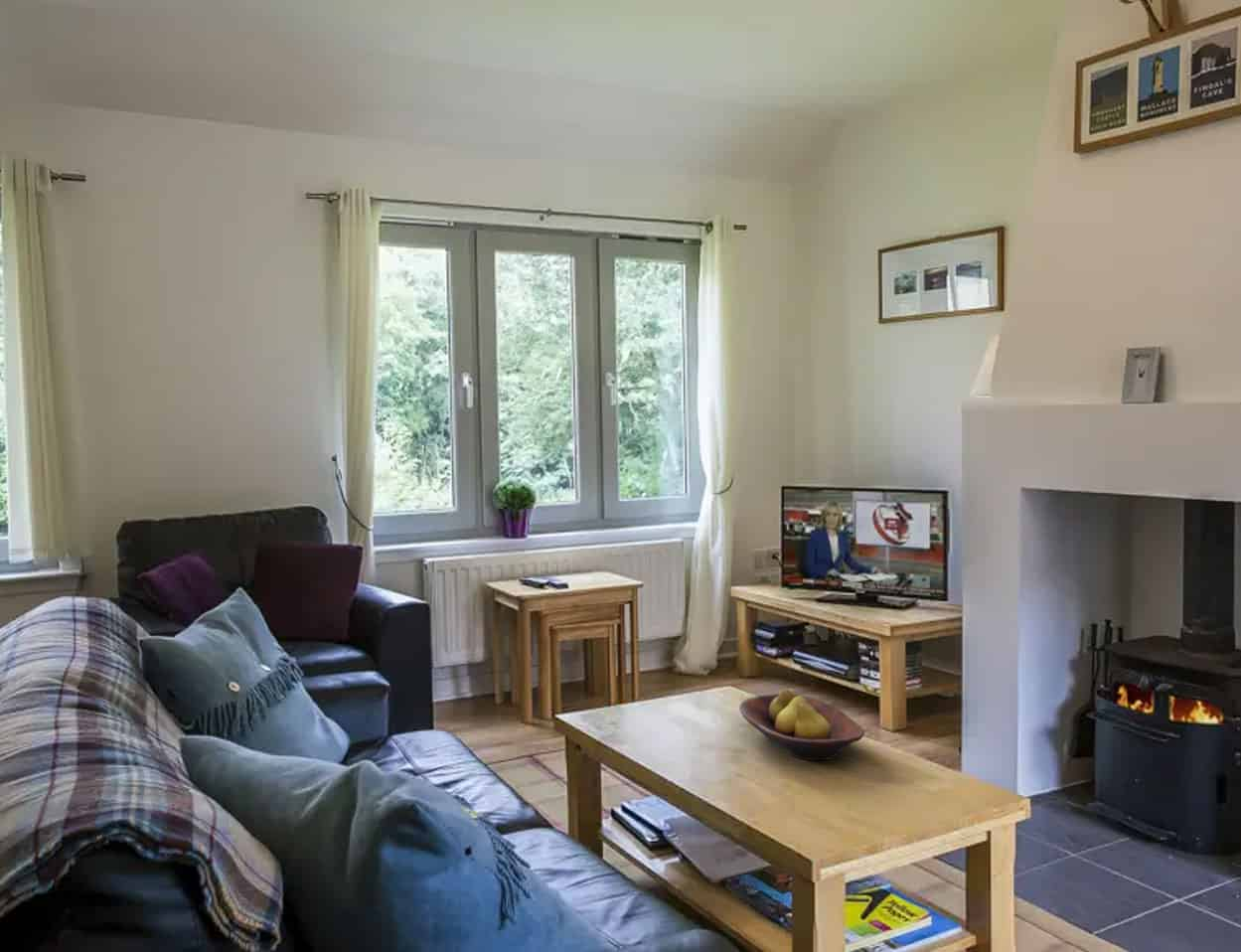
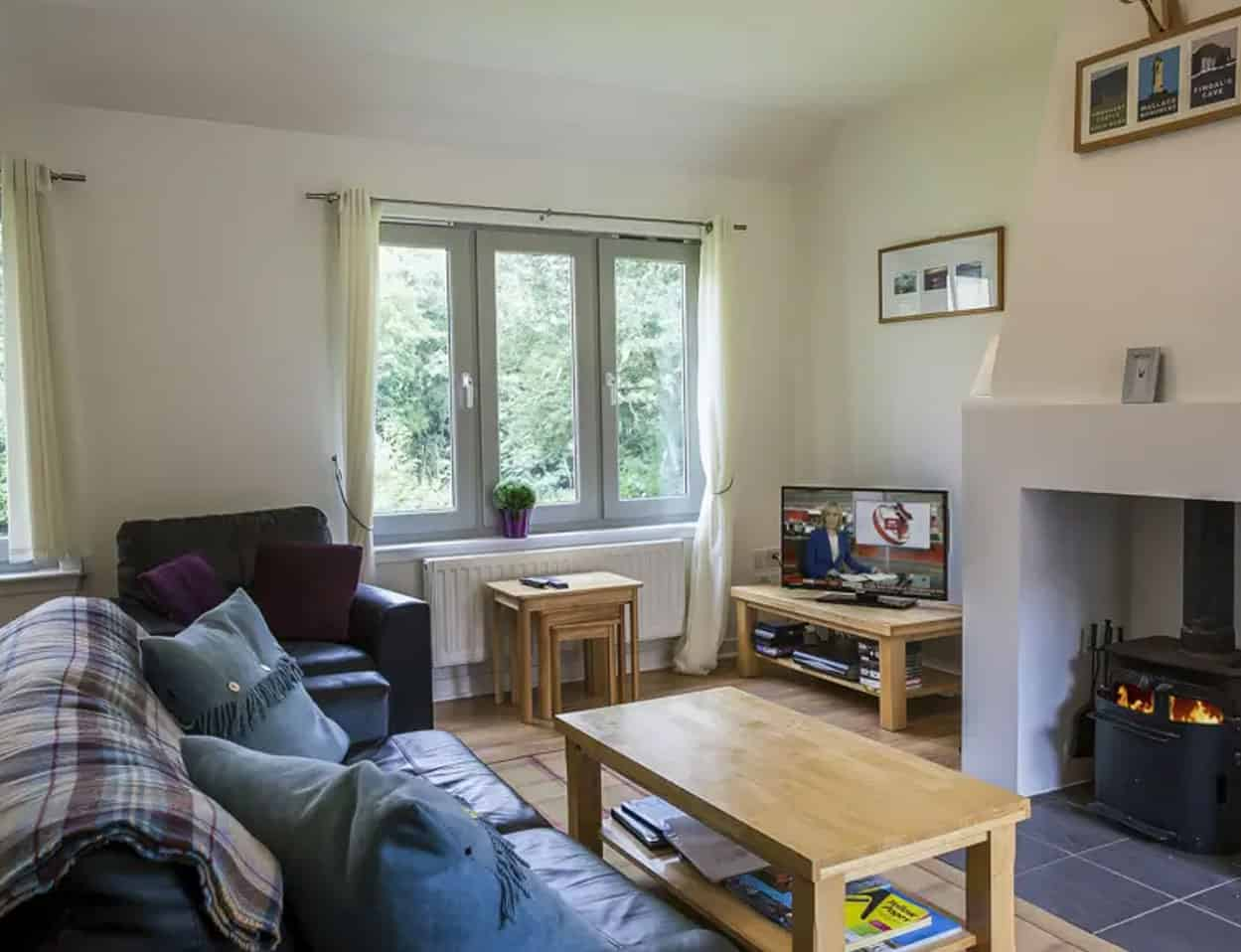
- fruit bowl [738,689,865,761]
